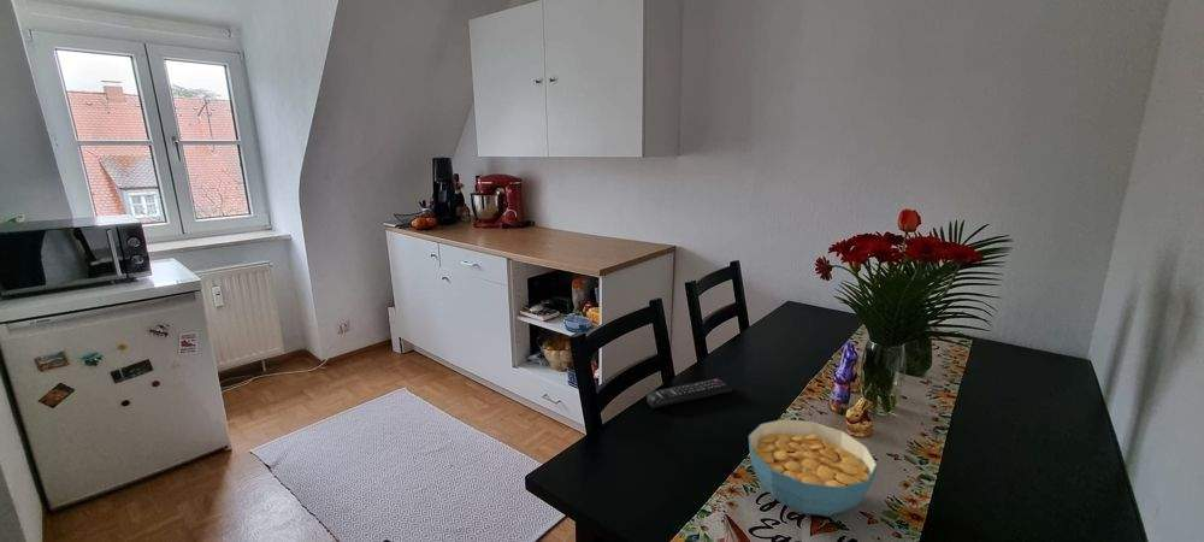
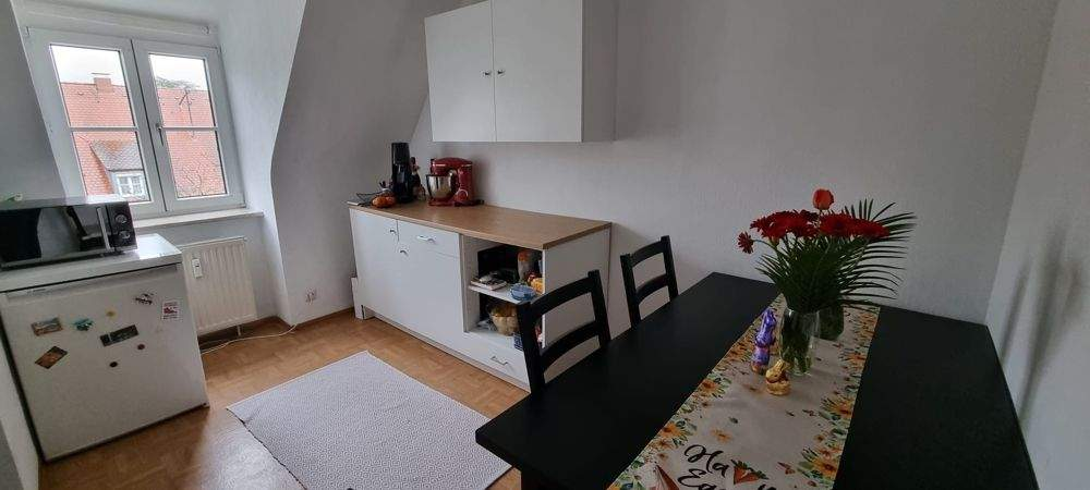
- remote control [645,377,734,408]
- cereal bowl [748,418,879,517]
